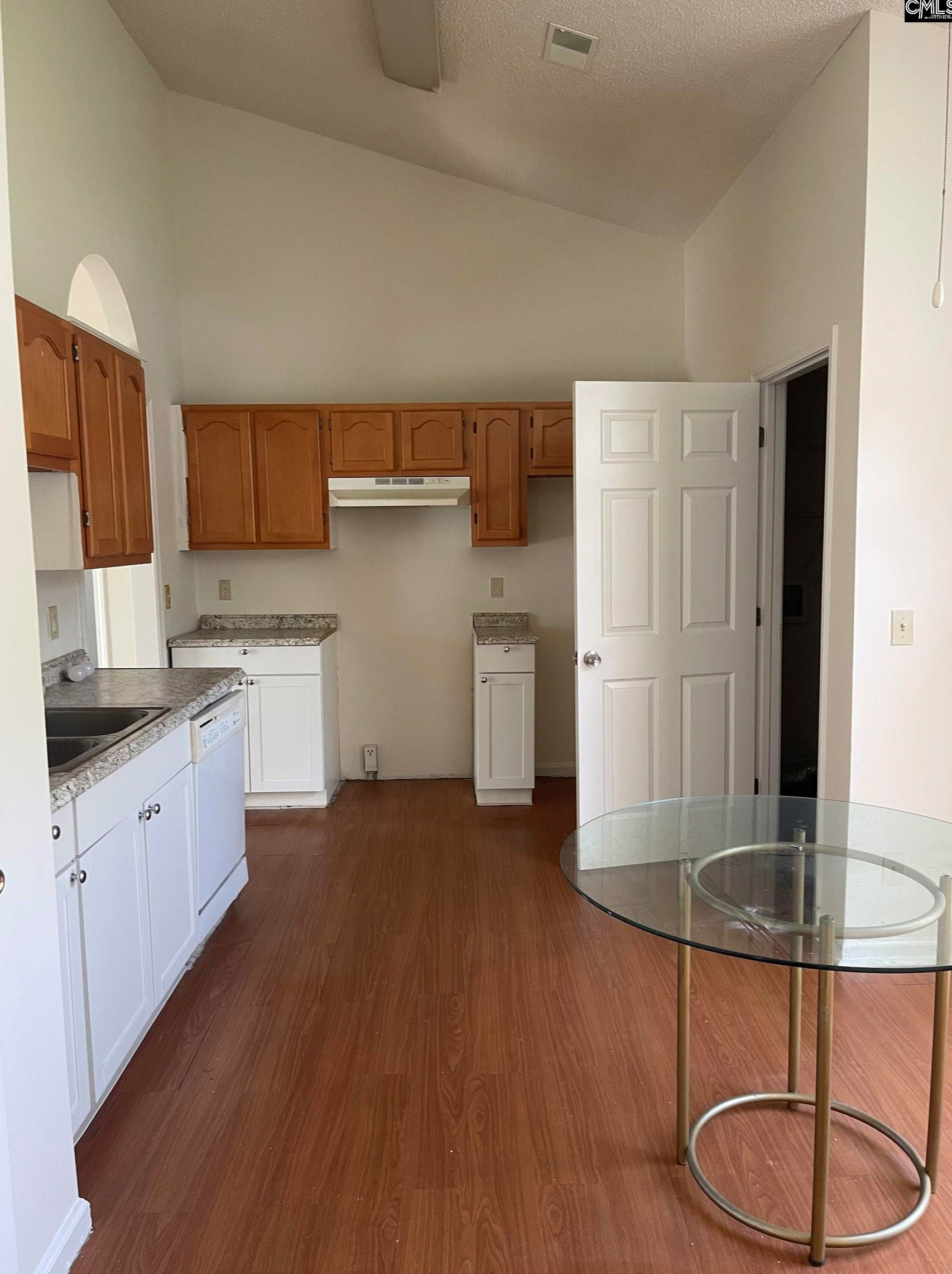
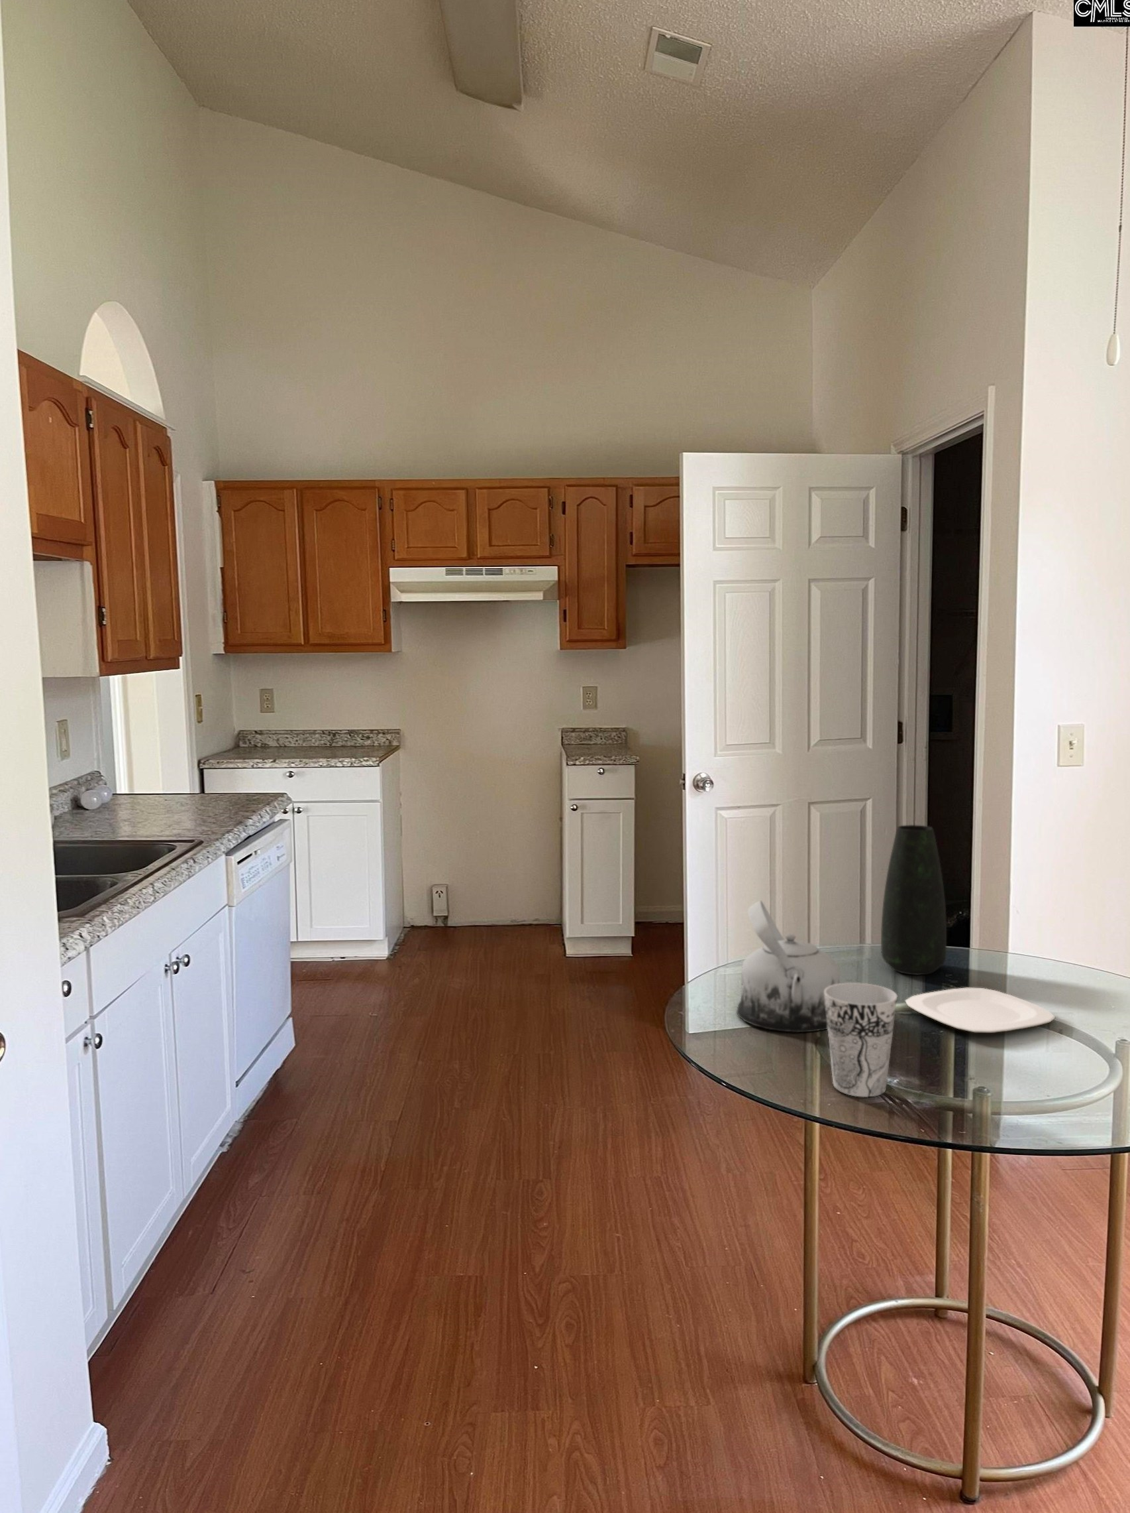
+ teapot [736,900,842,1033]
+ plate [904,987,1056,1033]
+ cup [824,982,897,1099]
+ vase [881,824,947,976]
